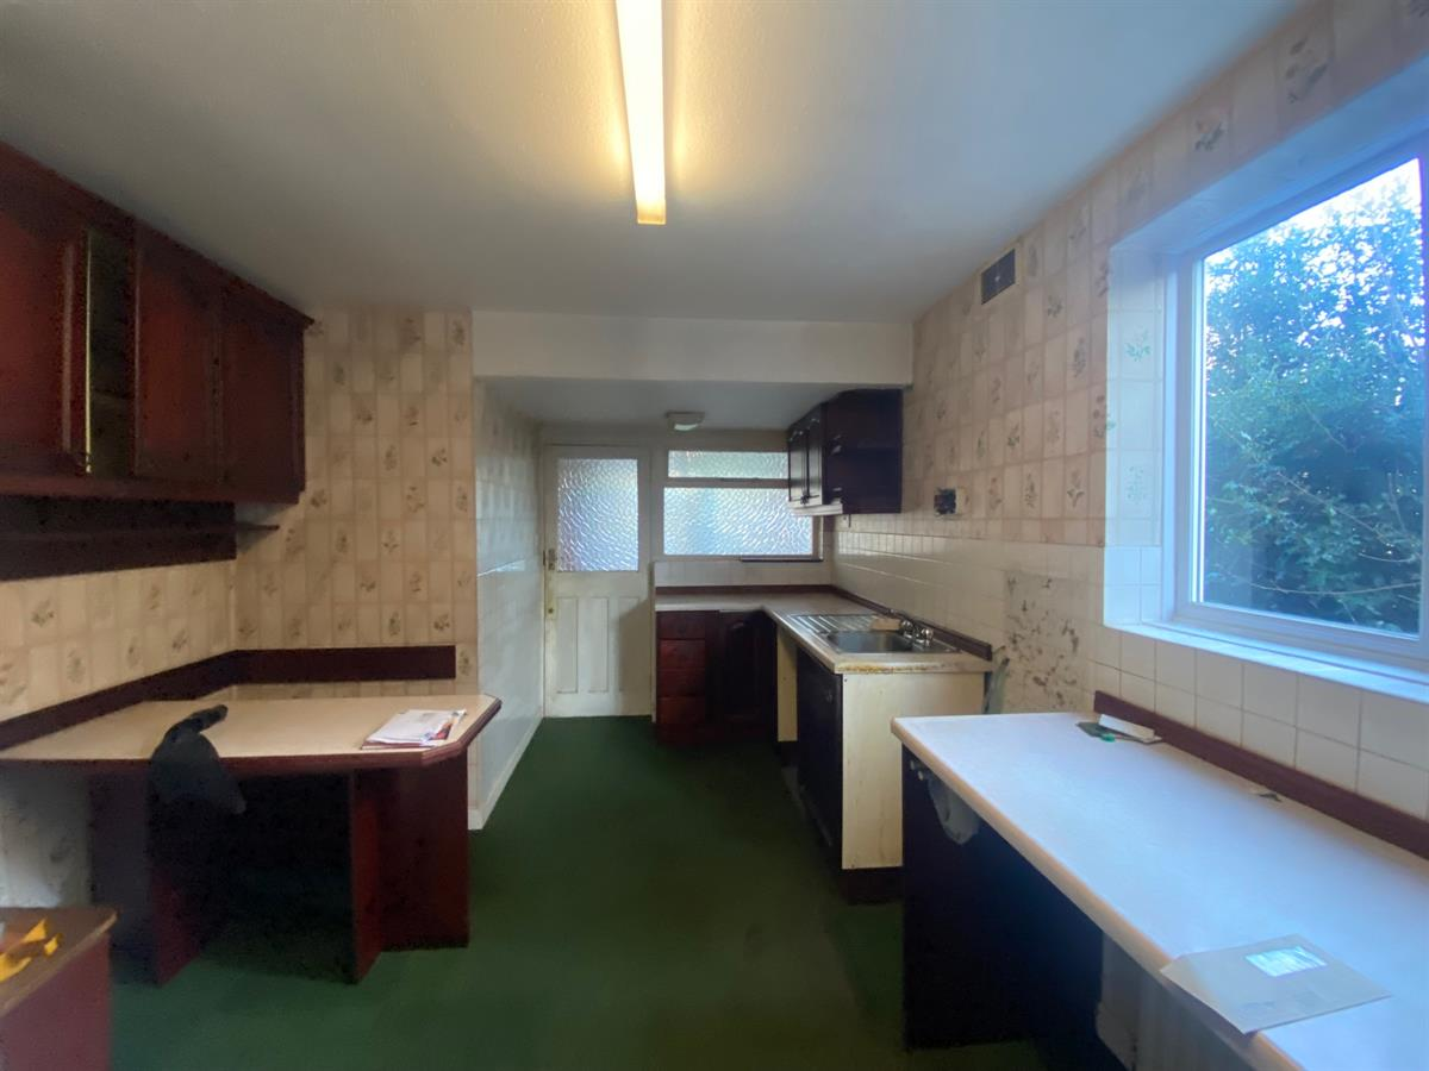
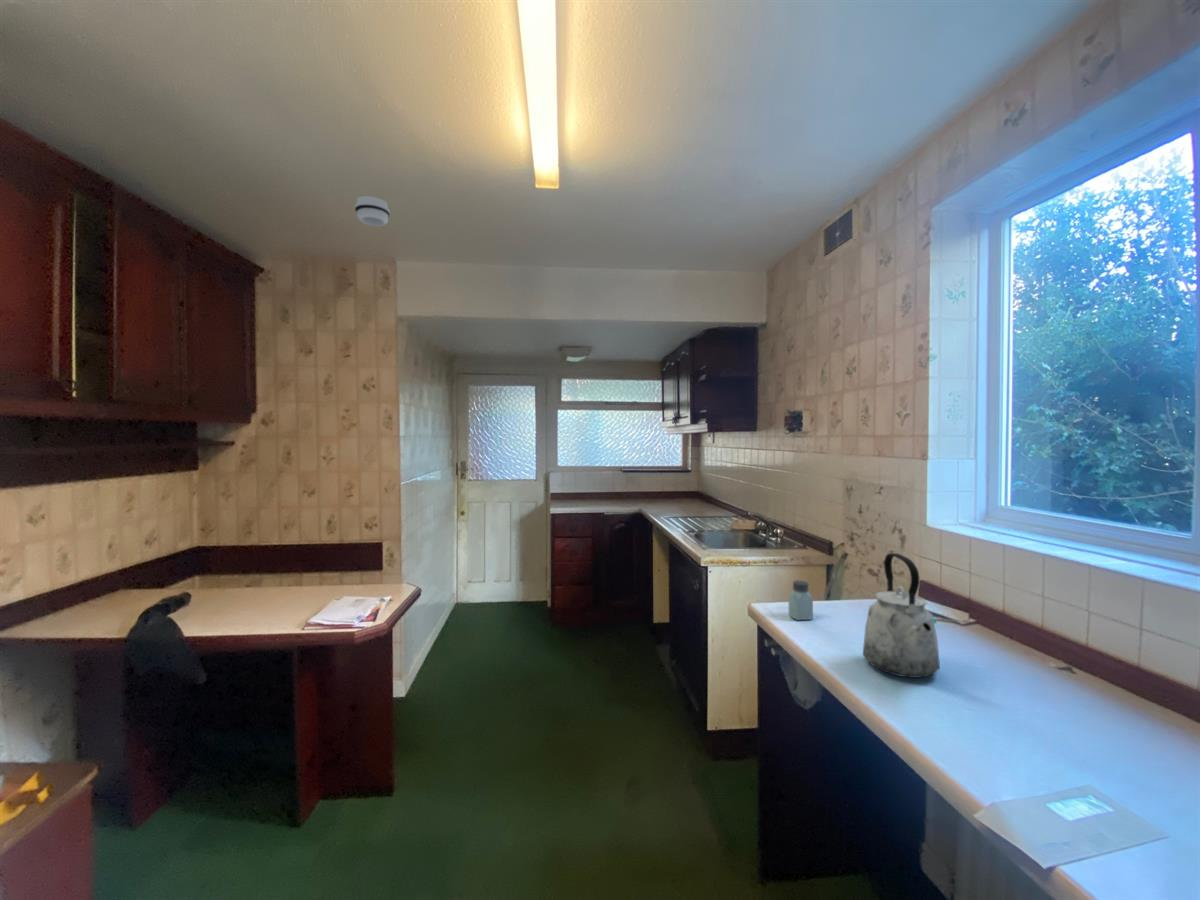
+ saltshaker [788,579,814,621]
+ smoke detector [354,195,391,227]
+ kettle [862,552,941,679]
